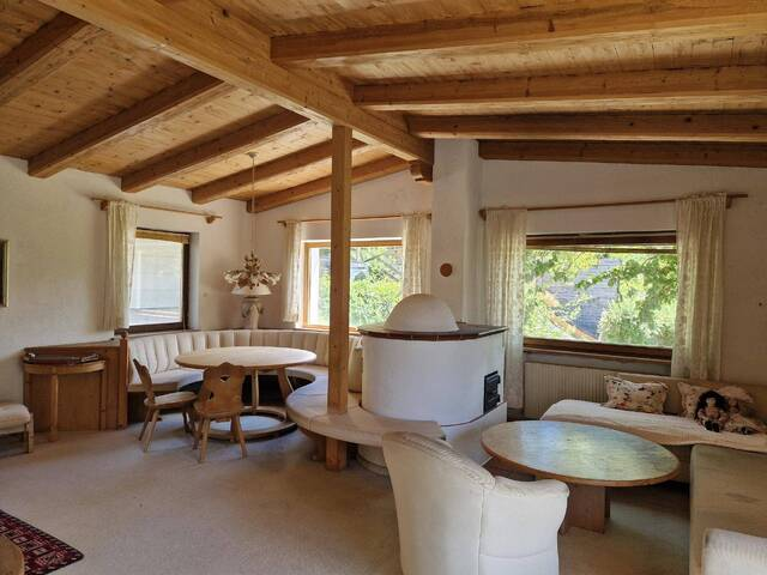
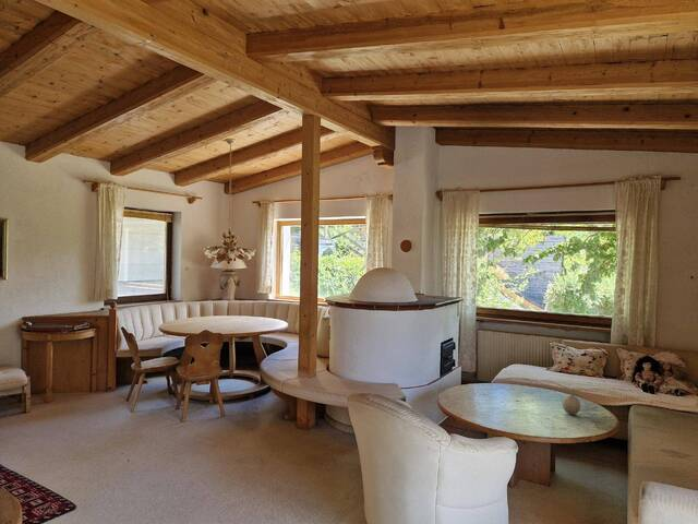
+ fruit [562,388,583,416]
